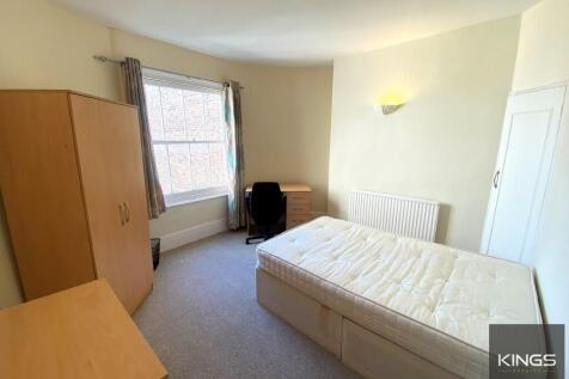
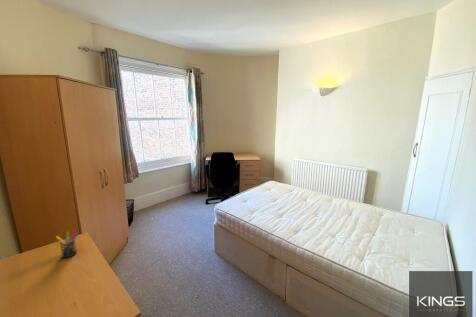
+ pen holder [55,229,79,259]
